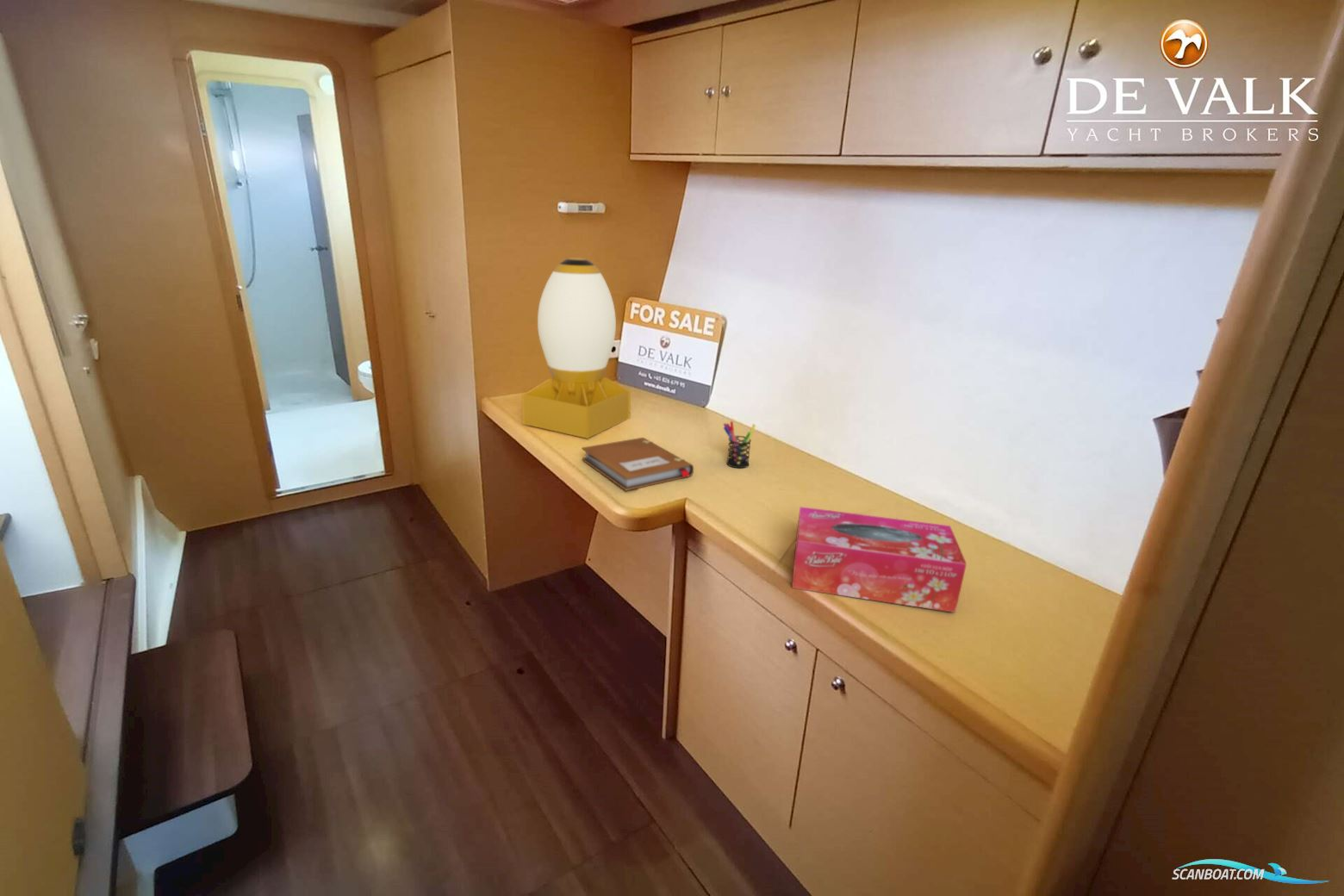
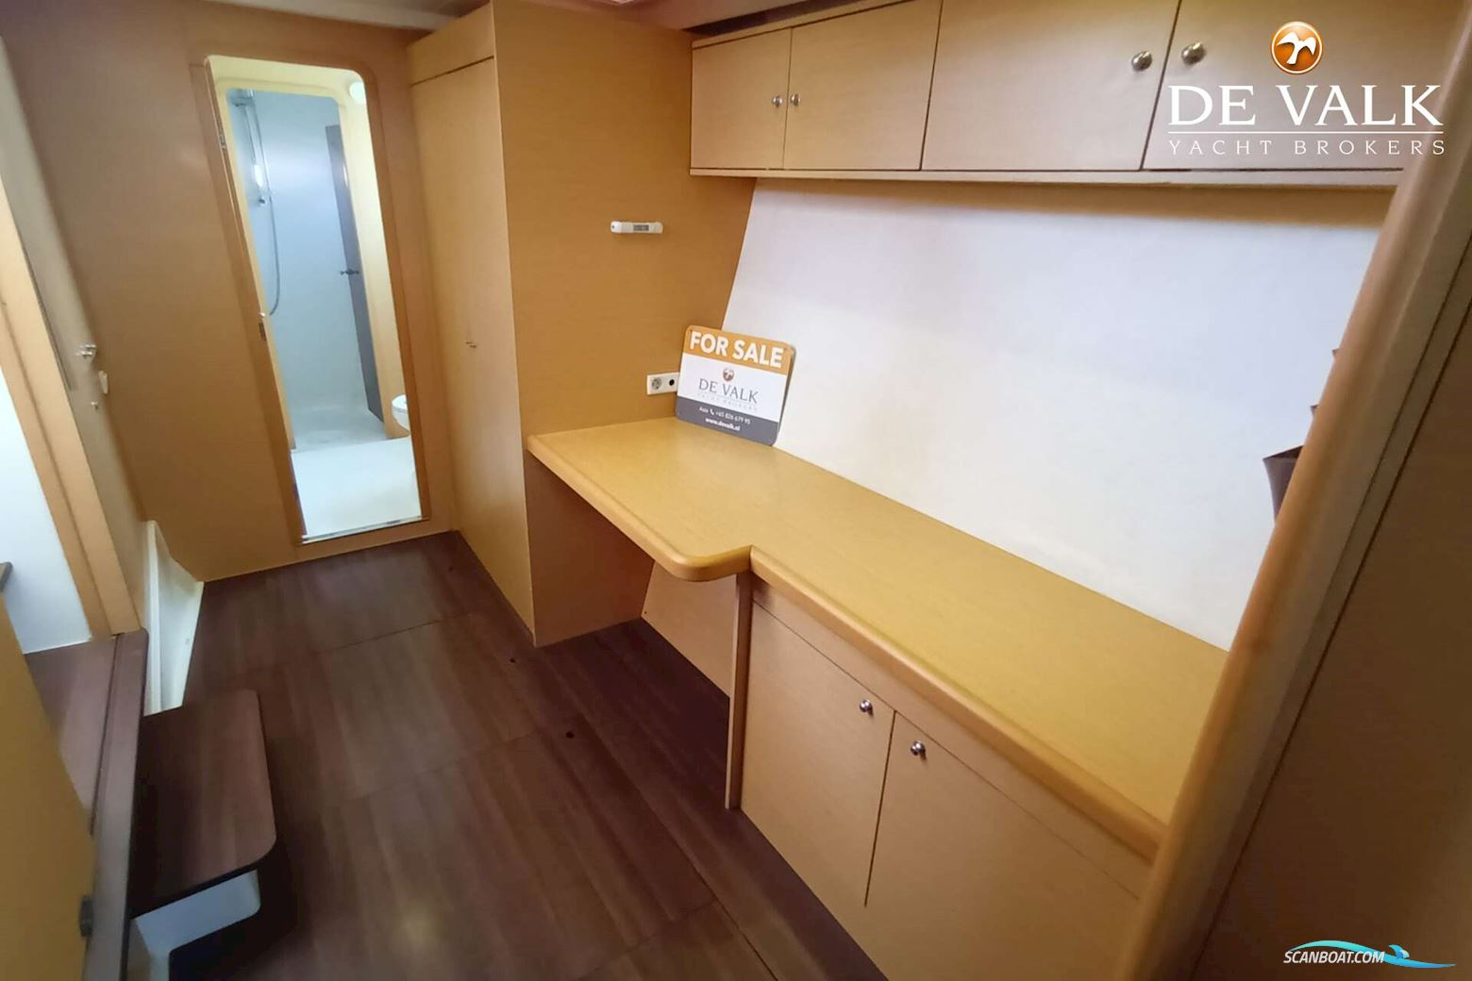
- notebook [581,437,694,492]
- pen holder [723,420,756,469]
- tissue box [791,506,968,613]
- desk lamp [521,257,632,440]
